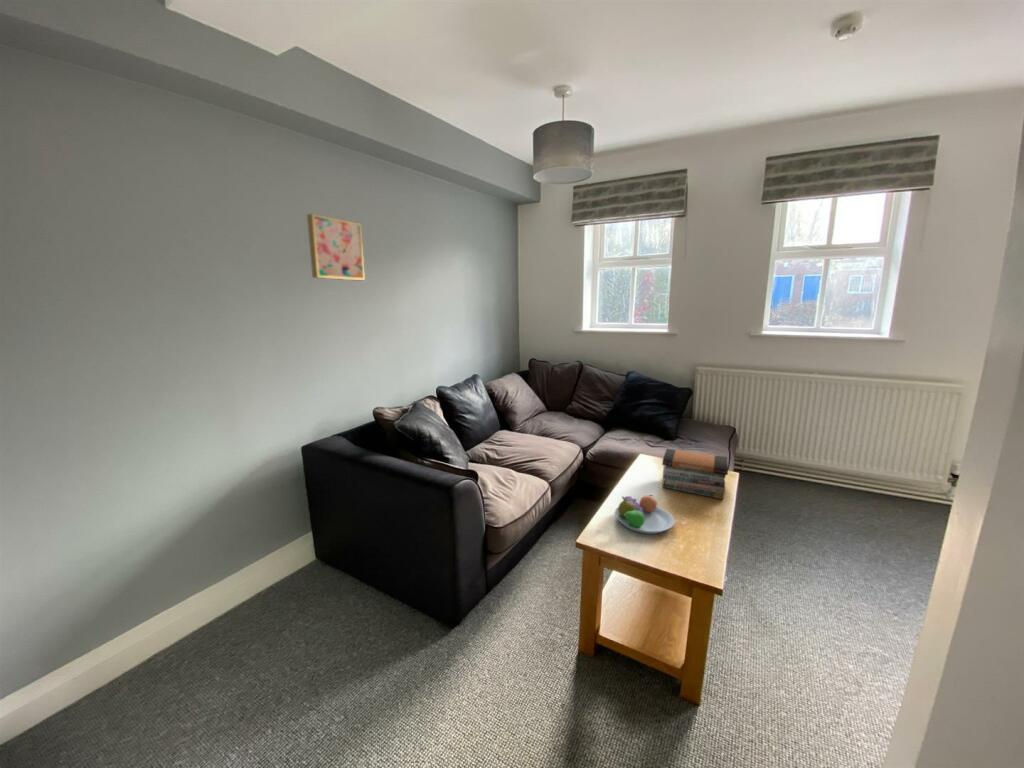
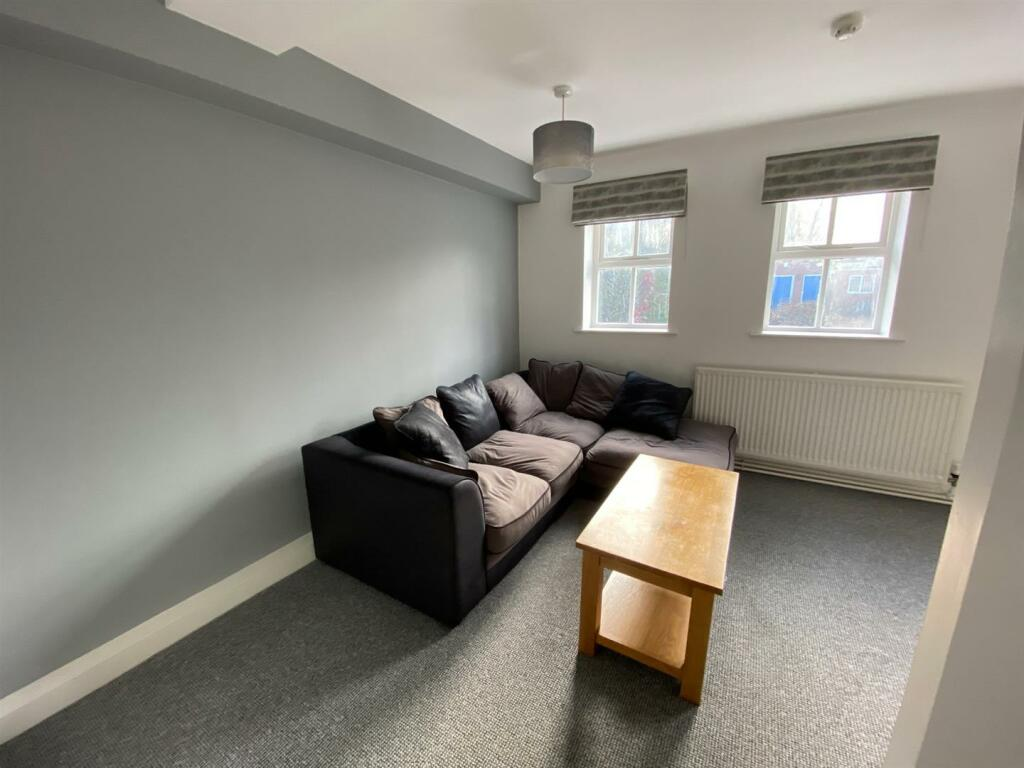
- fruit bowl [614,494,676,535]
- wall art [306,213,366,281]
- book stack [661,448,729,501]
